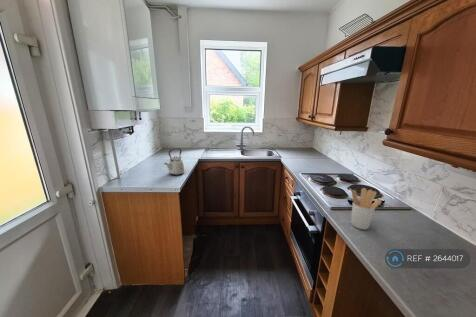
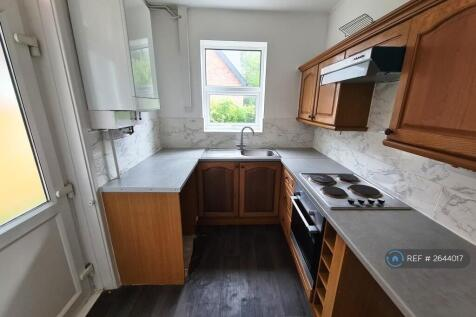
- kettle [164,147,185,176]
- utensil holder [350,187,383,230]
